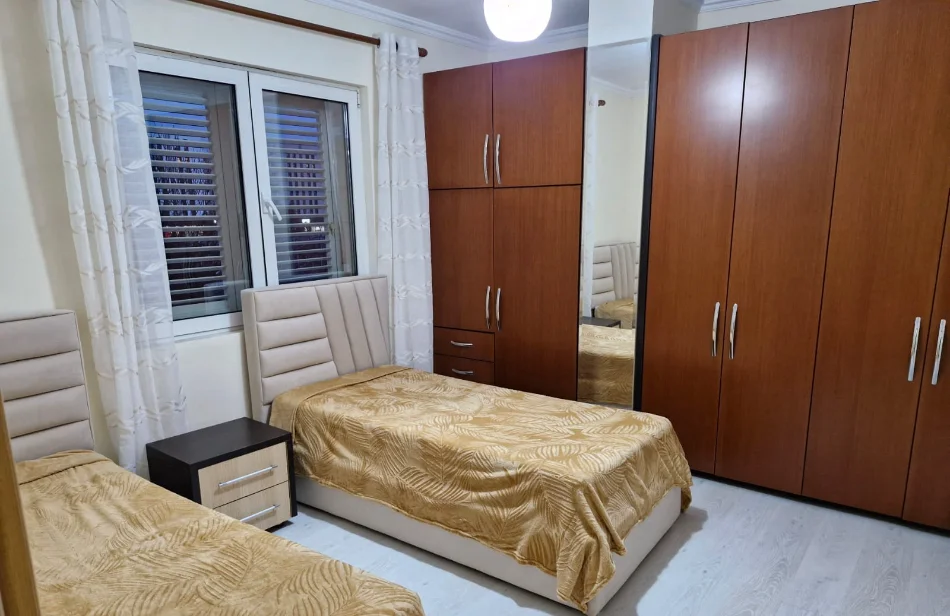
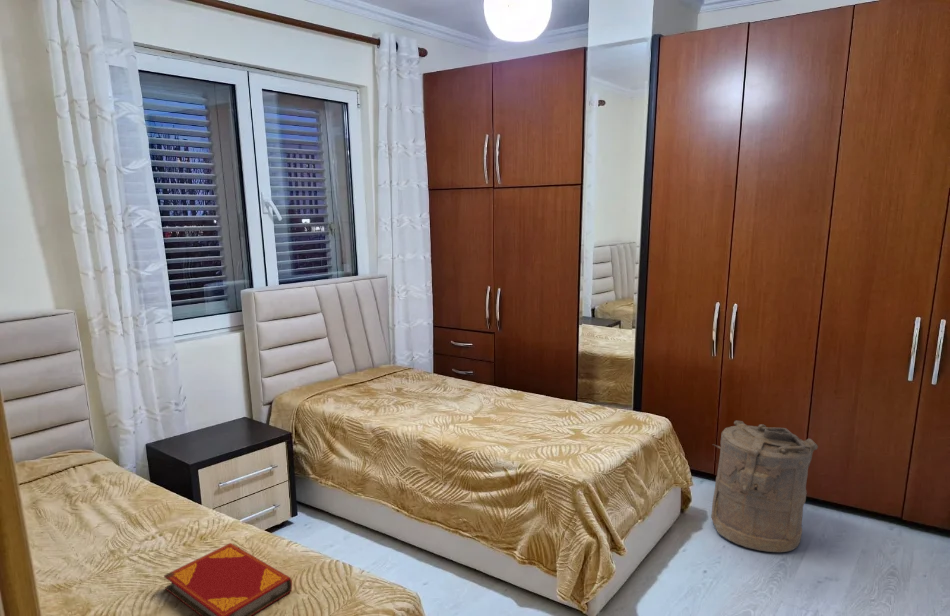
+ laundry hamper [710,420,819,553]
+ hardback book [163,542,293,616]
